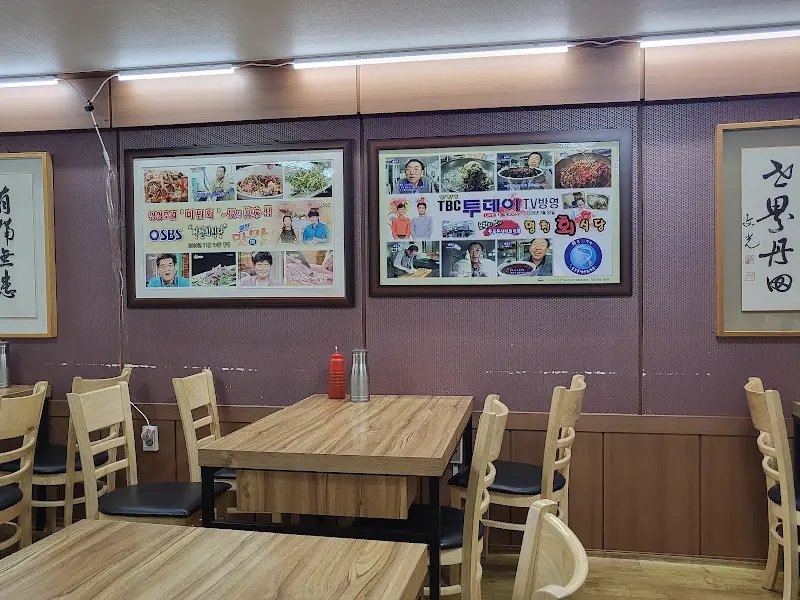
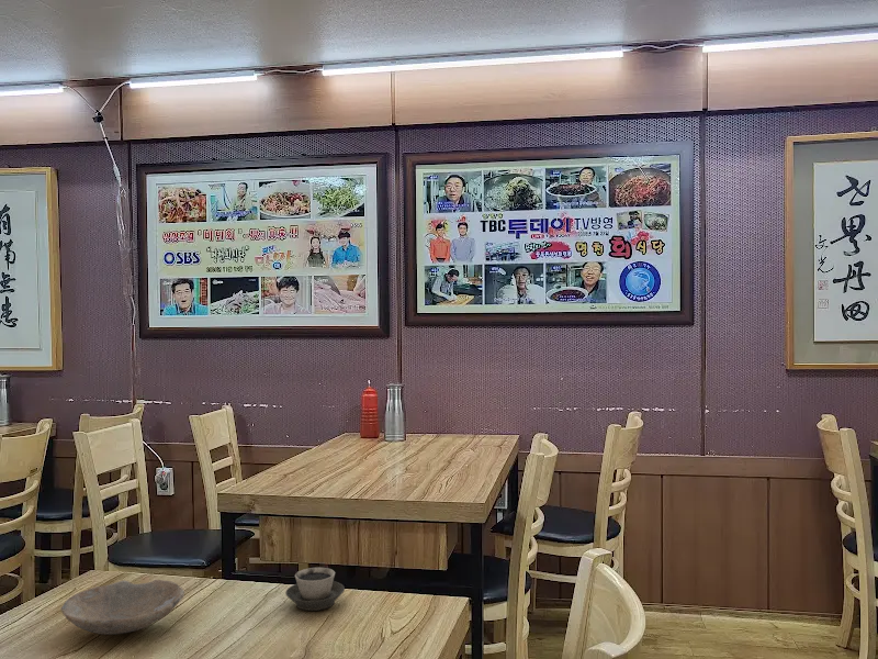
+ cup [284,567,346,612]
+ bowl [59,579,185,636]
